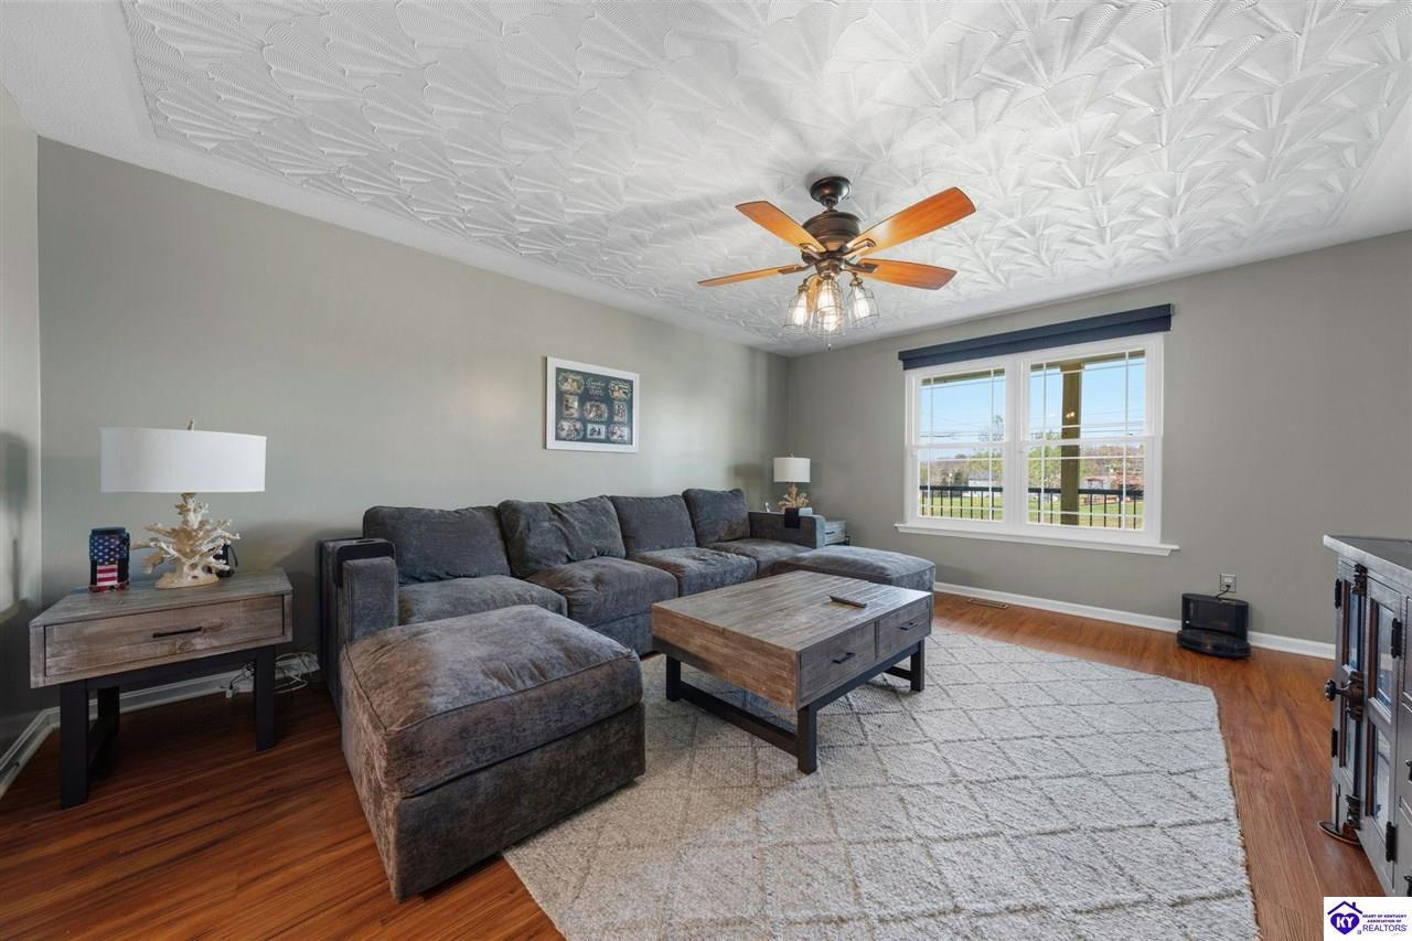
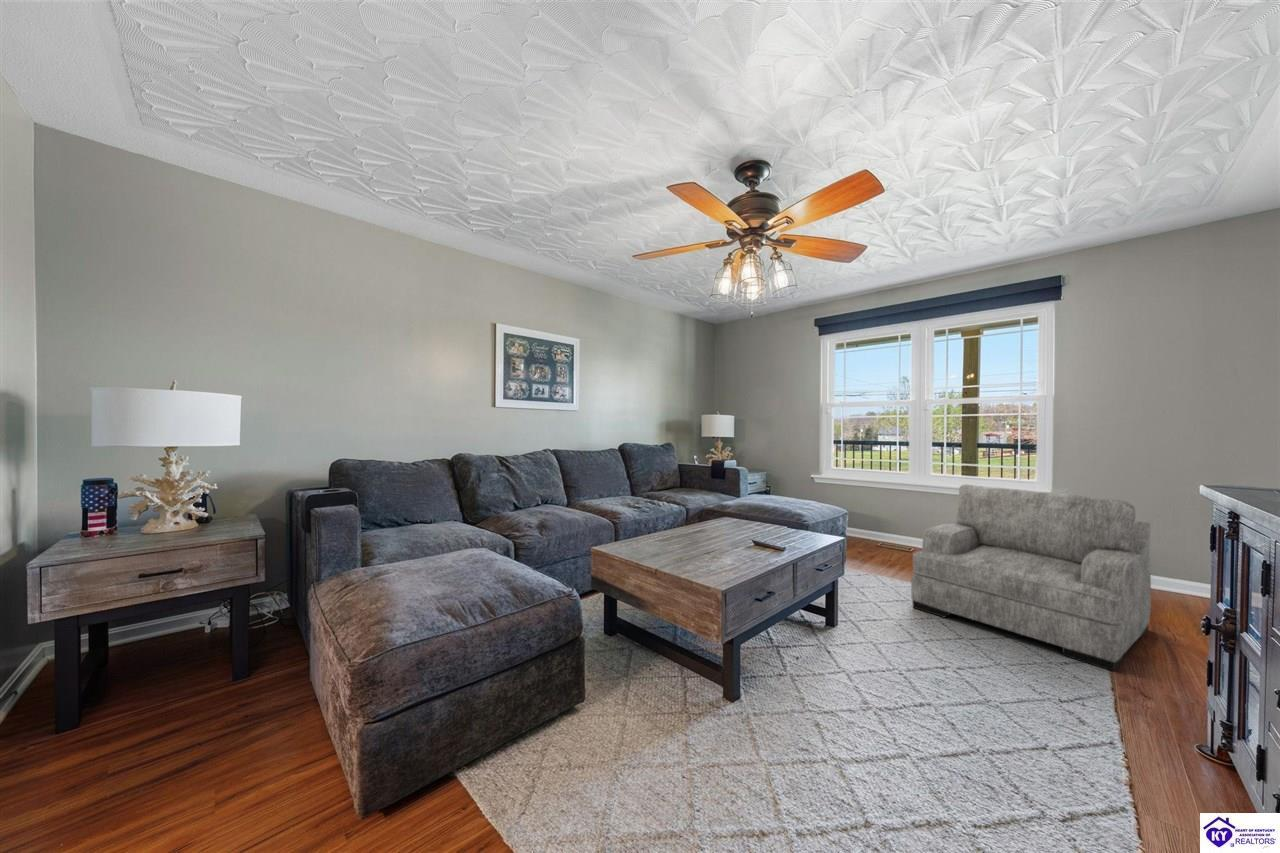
+ armchair [910,484,1152,672]
